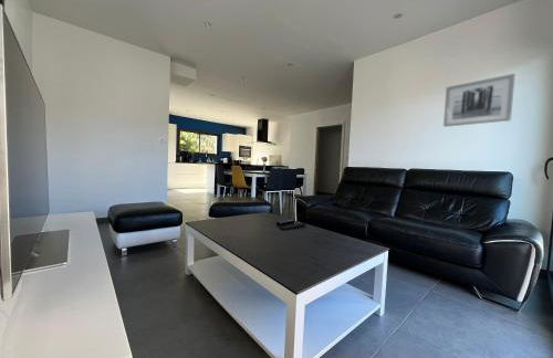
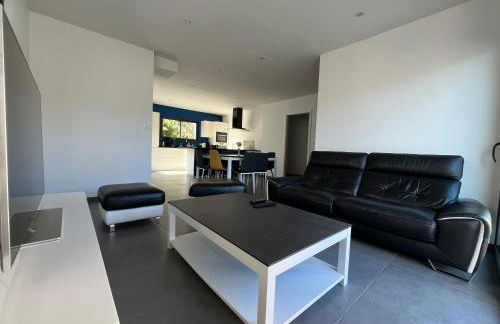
- wall art [442,73,517,128]
